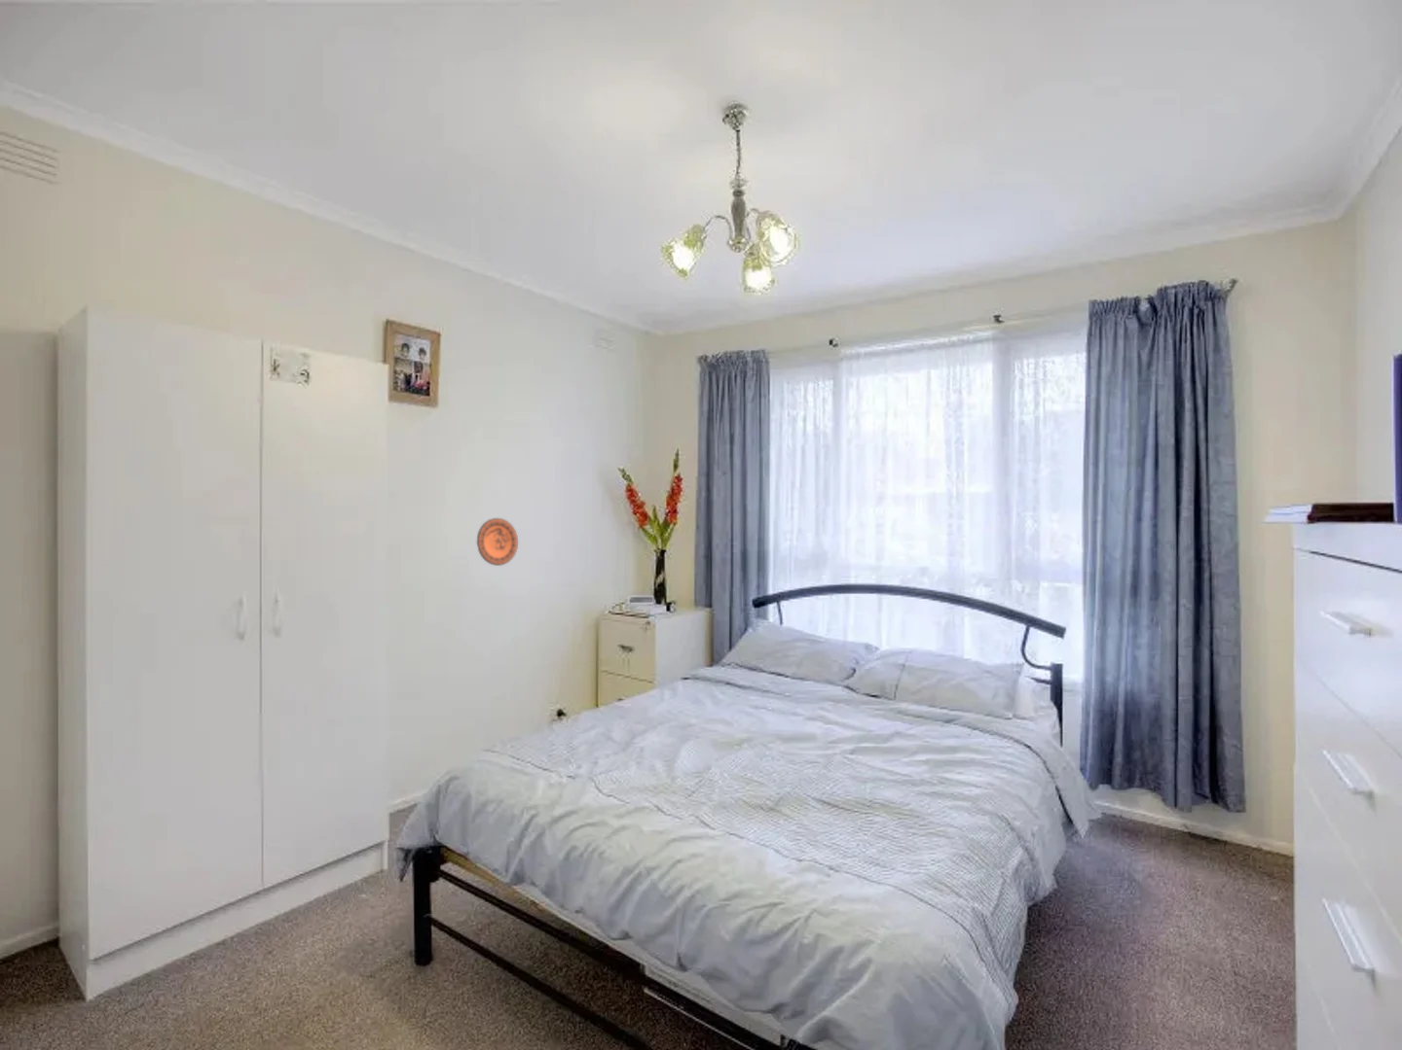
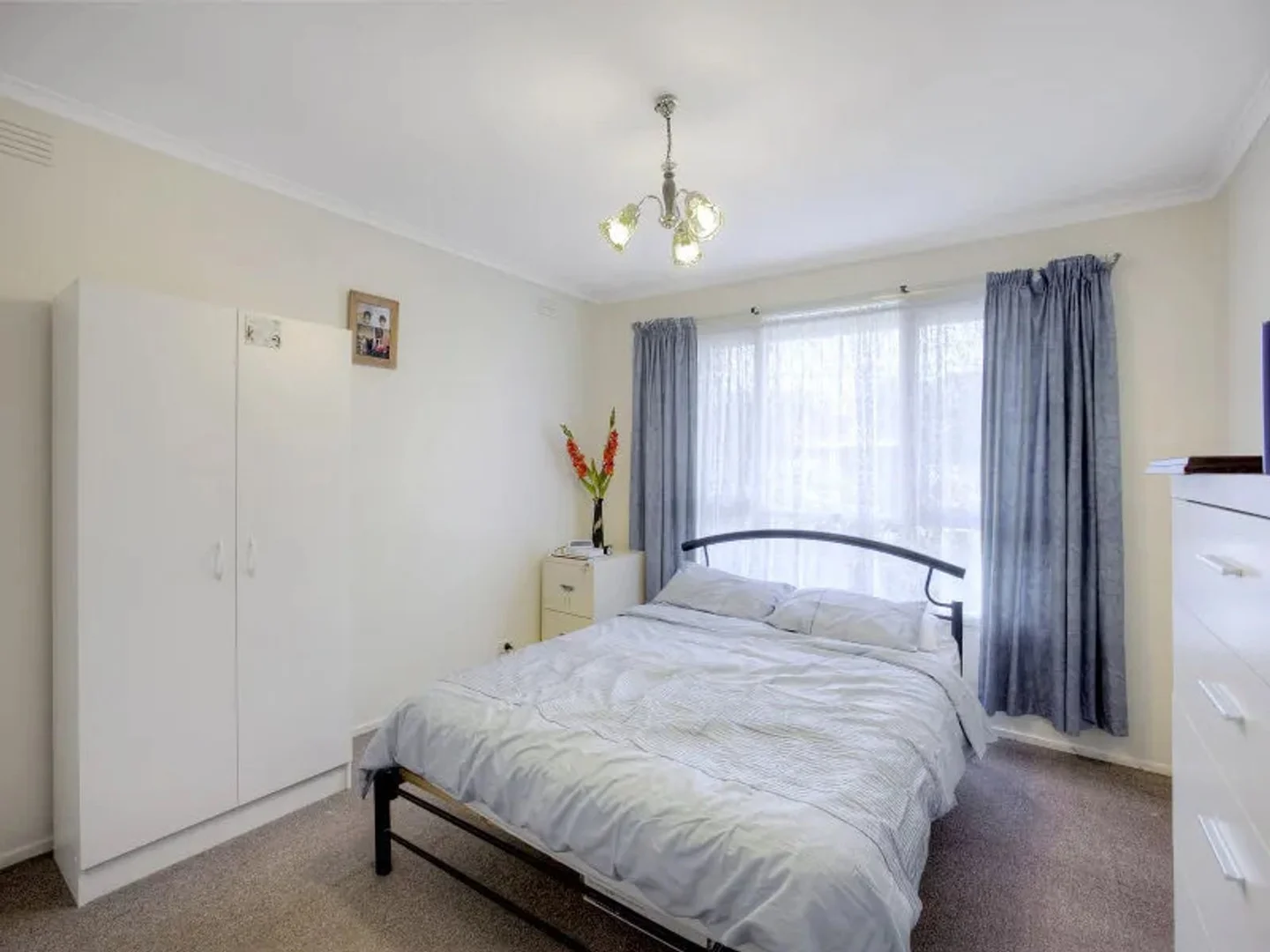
- decorative plate [476,517,519,567]
